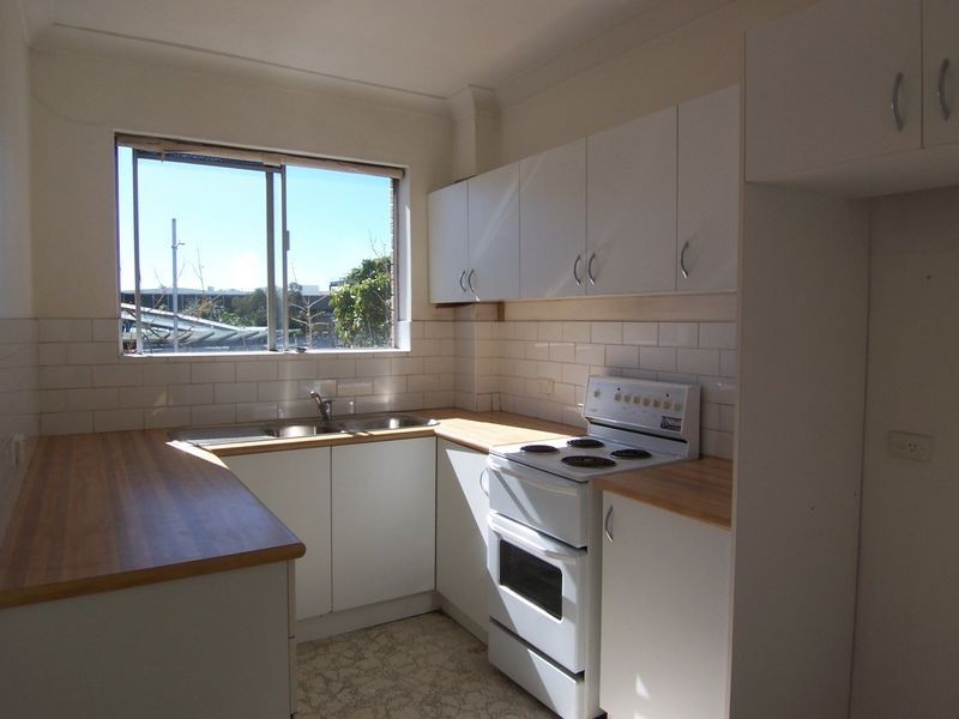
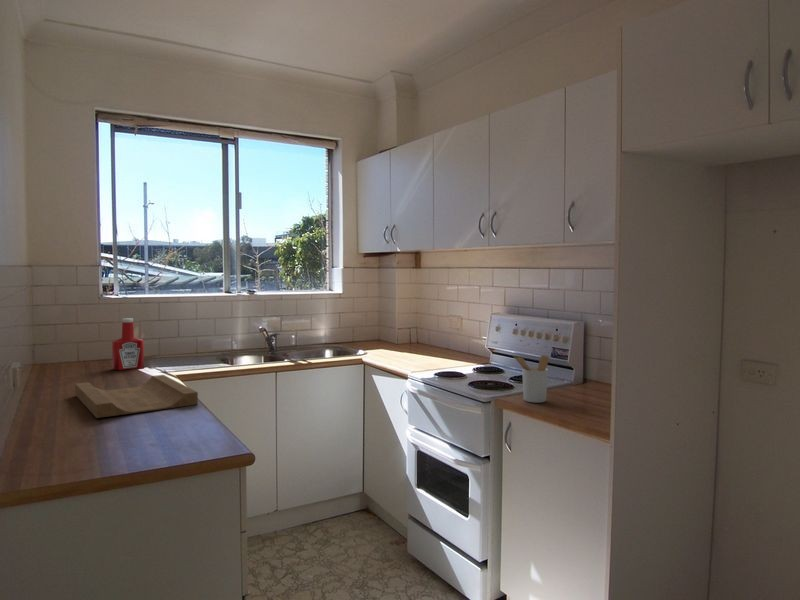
+ utensil holder [512,354,550,404]
+ cutting board [74,374,199,419]
+ soap bottle [111,317,145,371]
